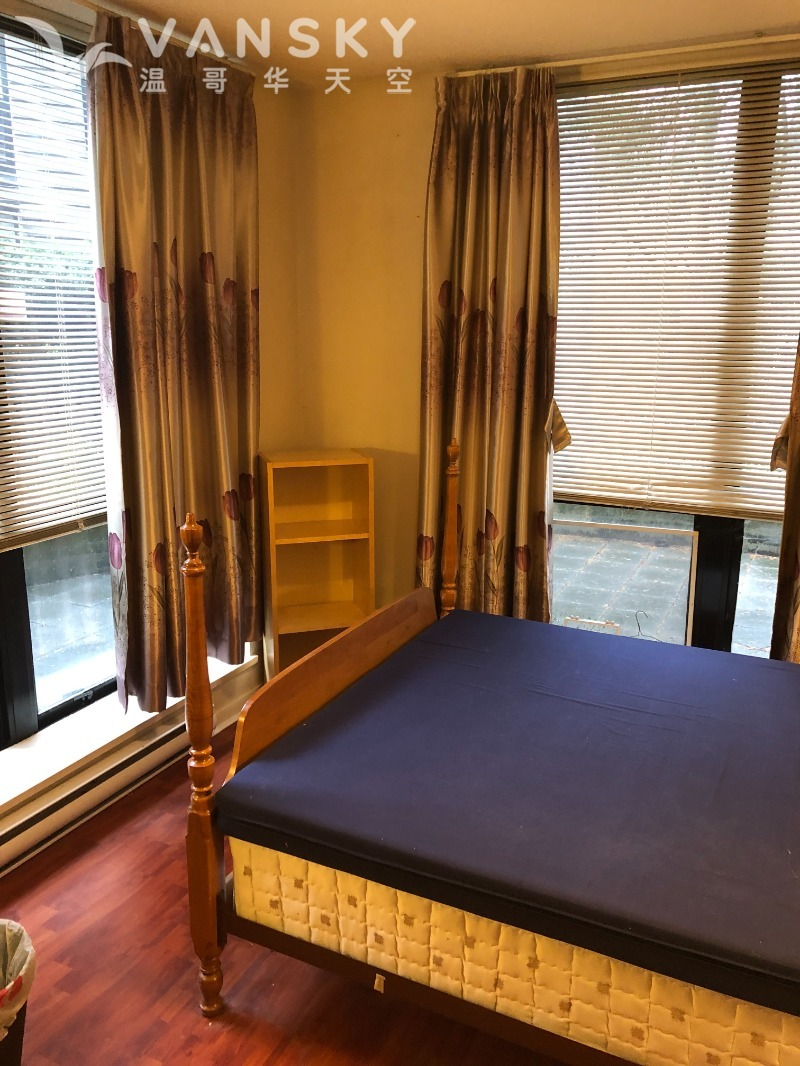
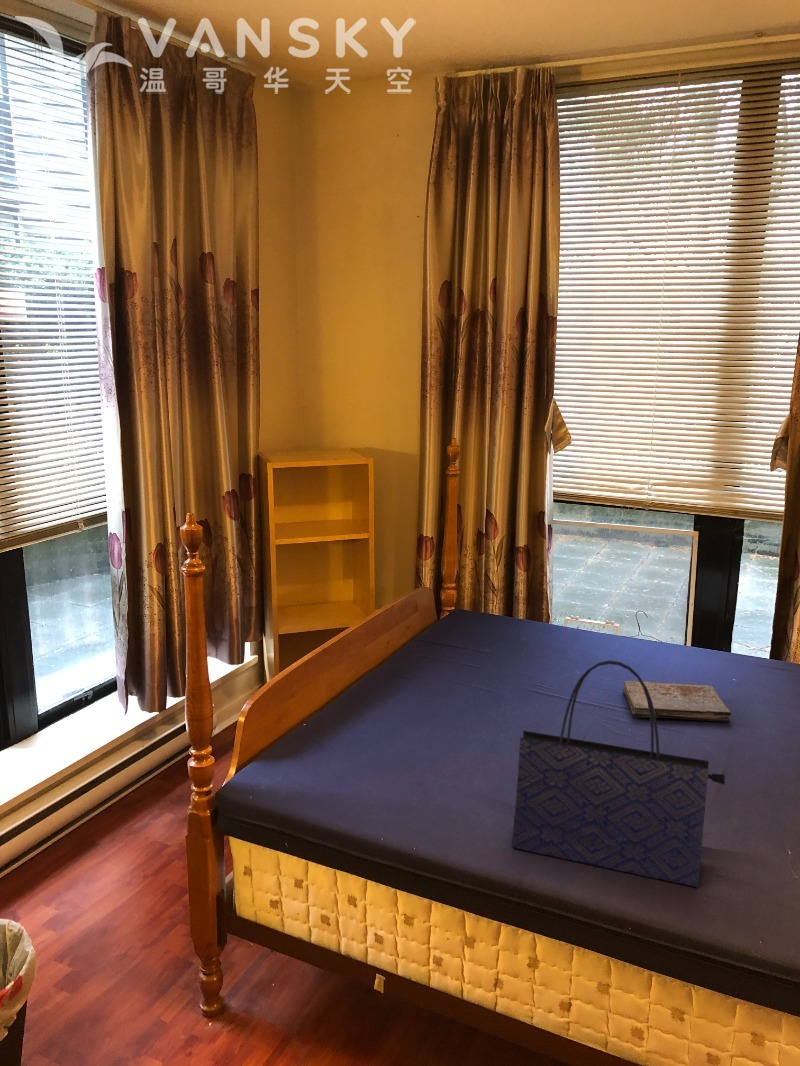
+ tote bag [511,659,726,888]
+ book [622,680,733,723]
